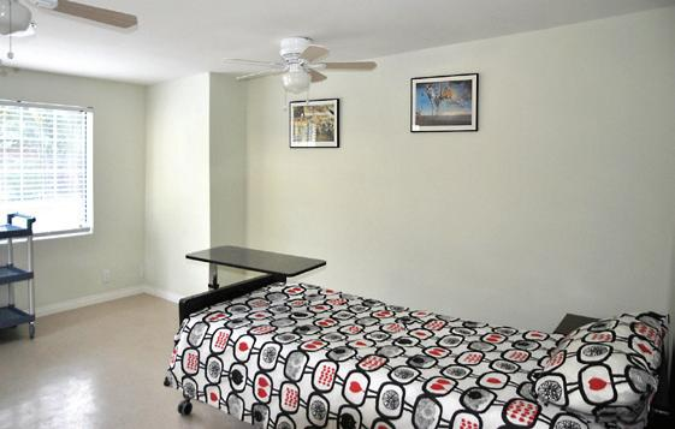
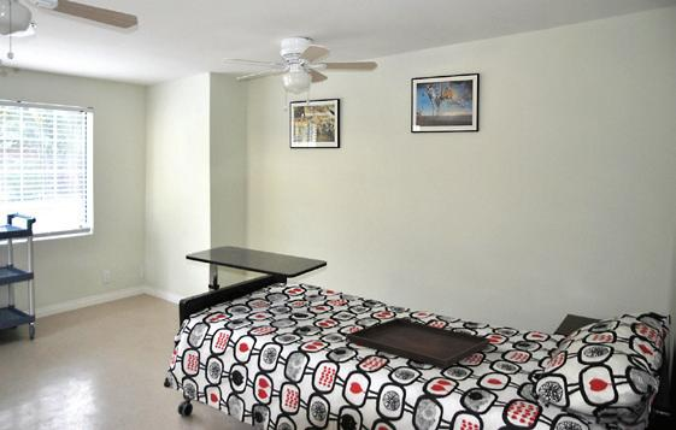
+ serving tray [346,317,492,370]
